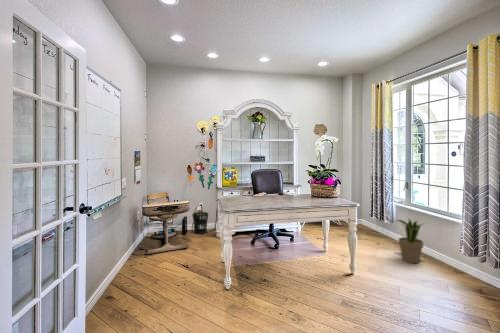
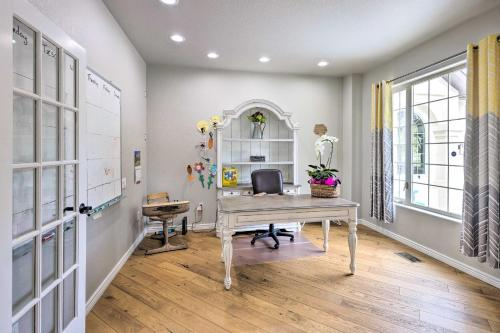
- potted plant [395,217,427,264]
- wastebasket [191,211,209,235]
